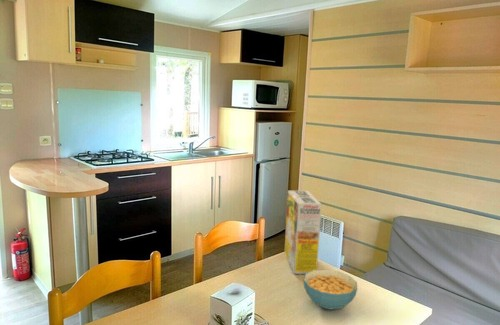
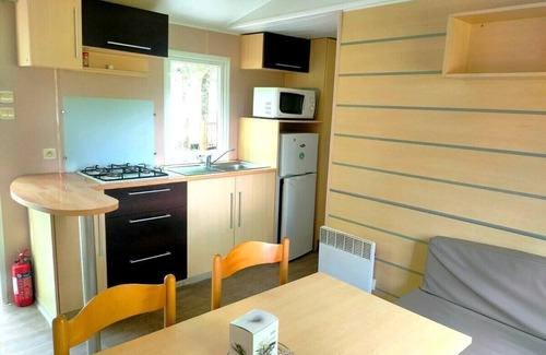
- cereal box [284,190,323,275]
- cereal bowl [303,269,358,310]
